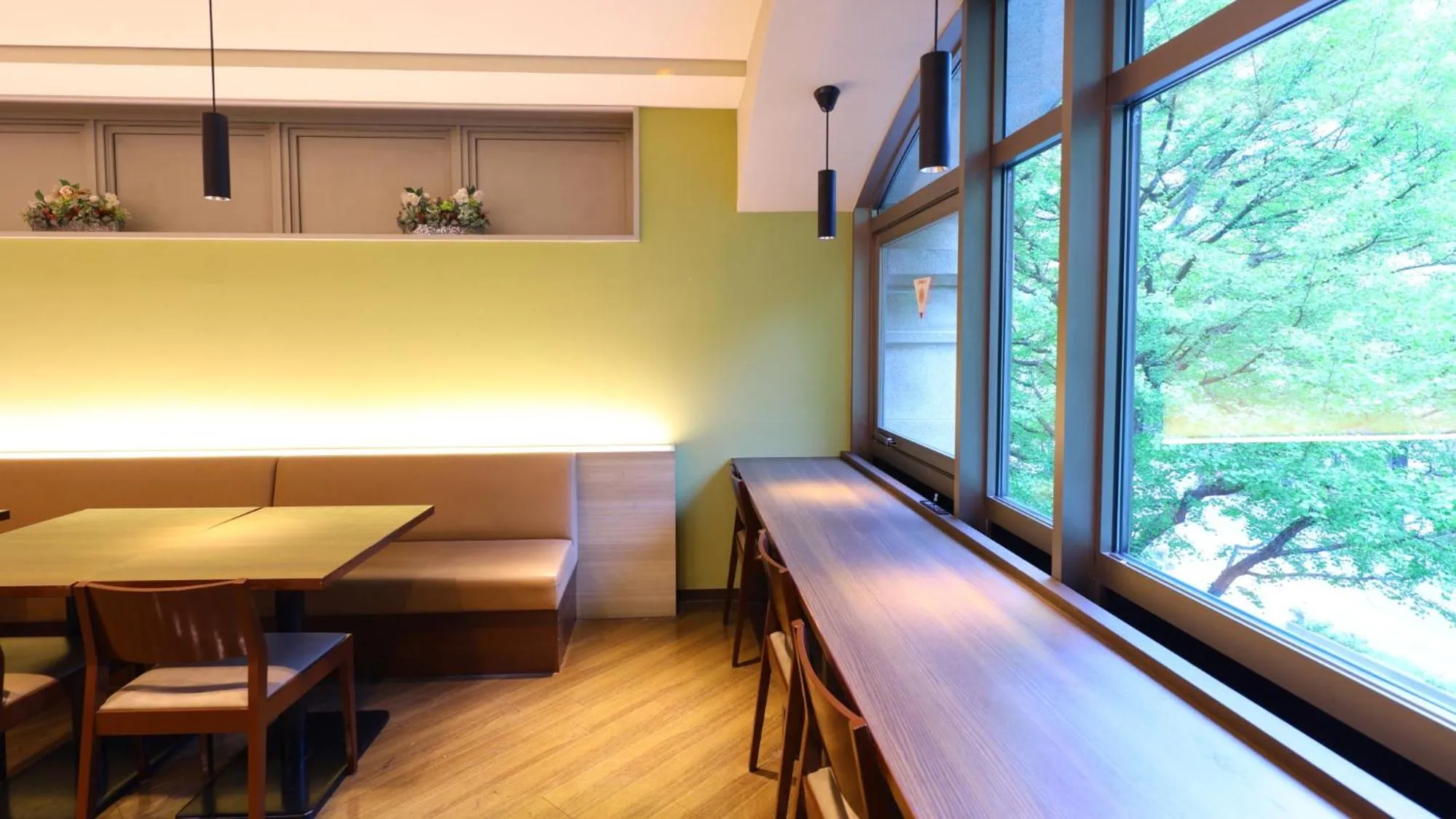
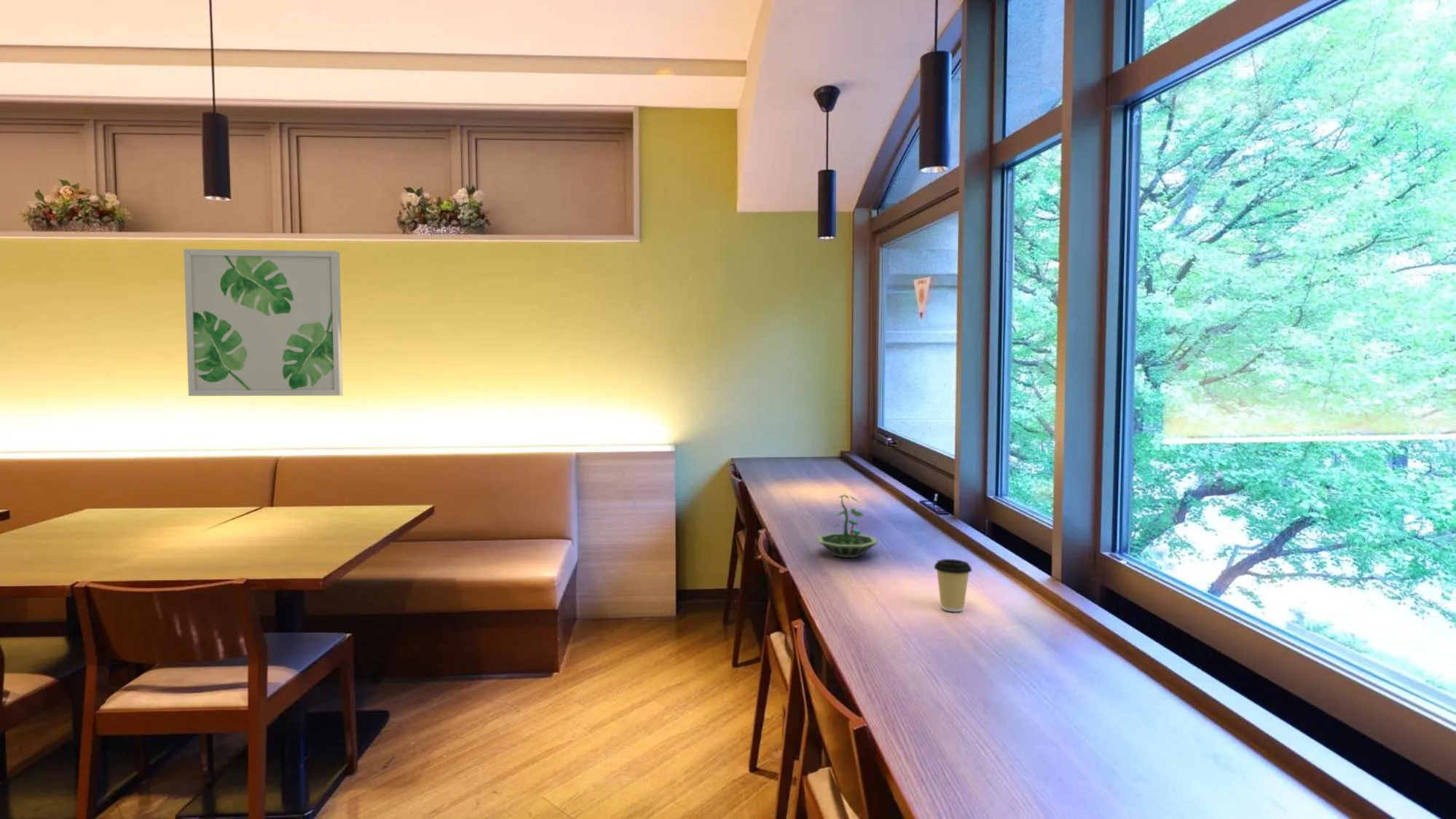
+ coffee cup [933,558,972,612]
+ wall art [183,248,344,397]
+ terrarium [816,494,879,558]
